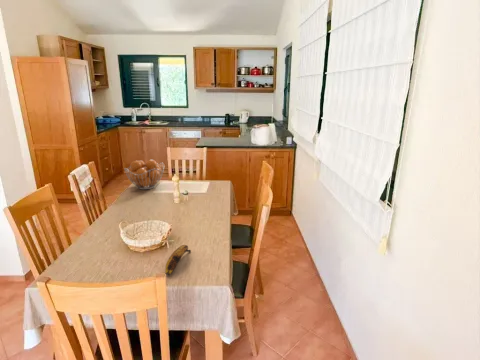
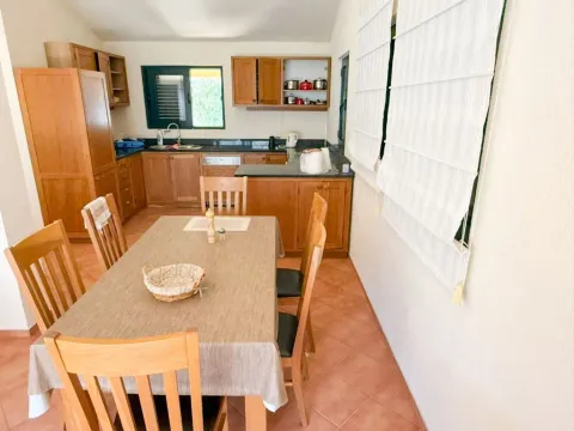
- fruit basket [124,159,165,190]
- banana [165,244,192,276]
